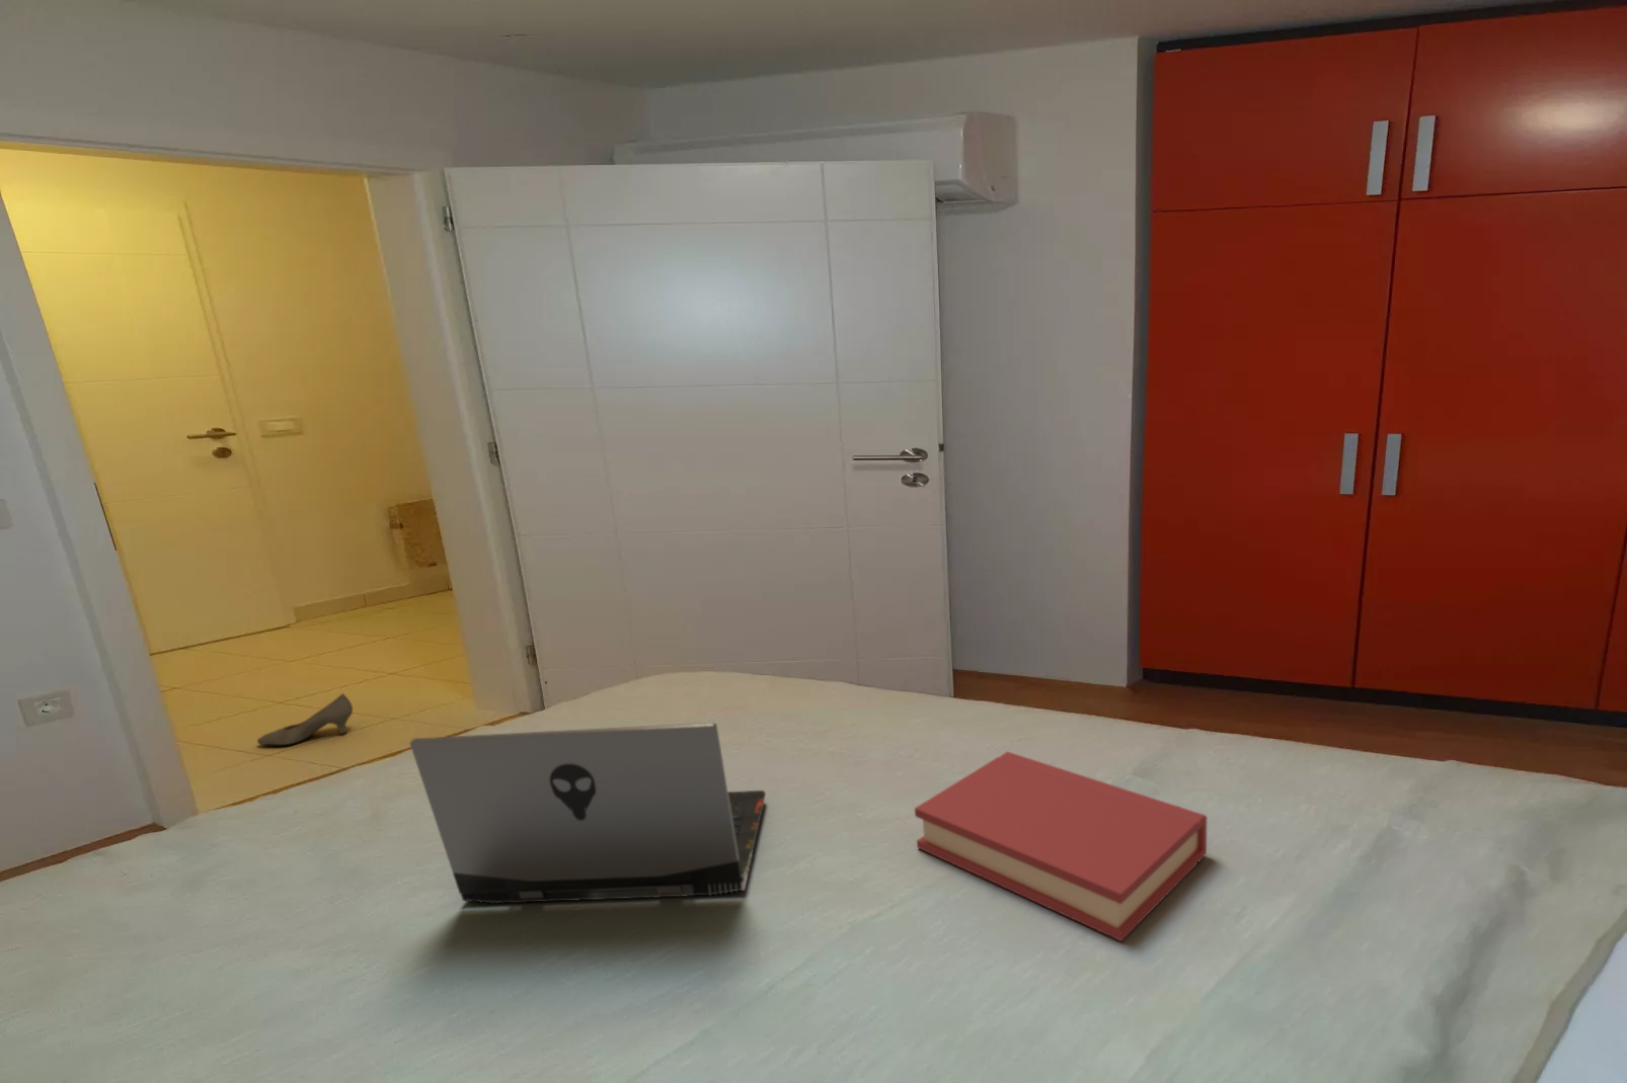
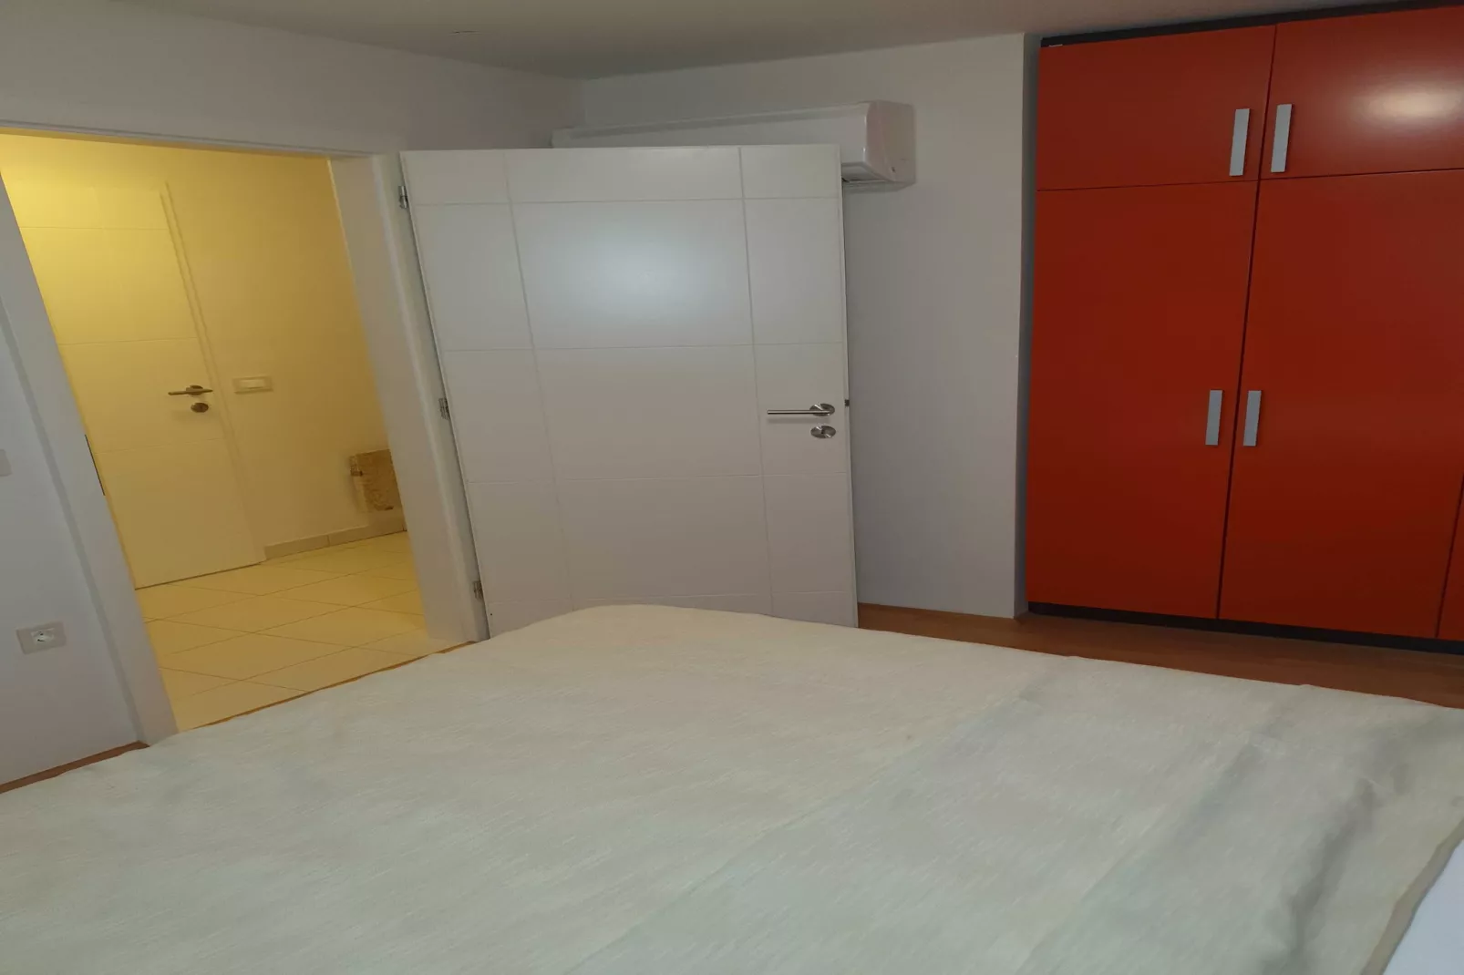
- hardback book [913,751,1207,943]
- shoe [256,693,353,746]
- laptop computer [409,722,766,905]
